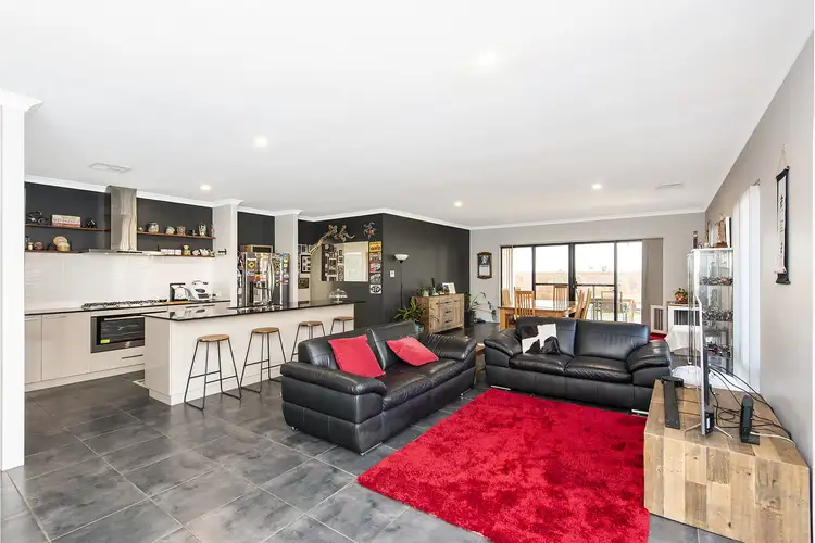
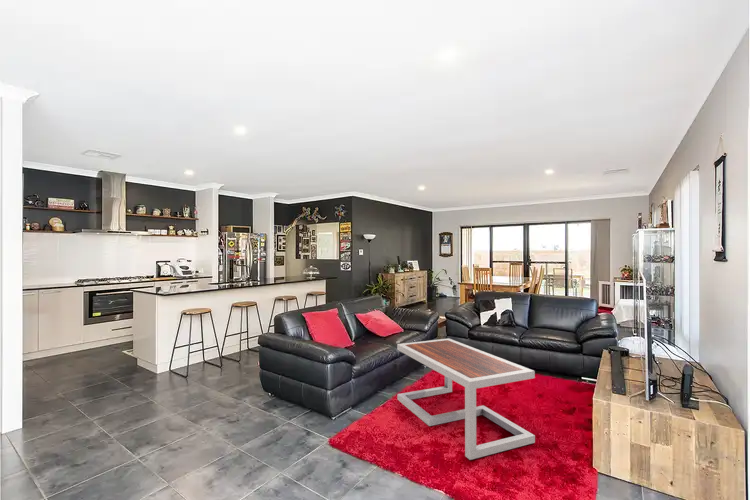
+ coffee table [396,337,536,461]
